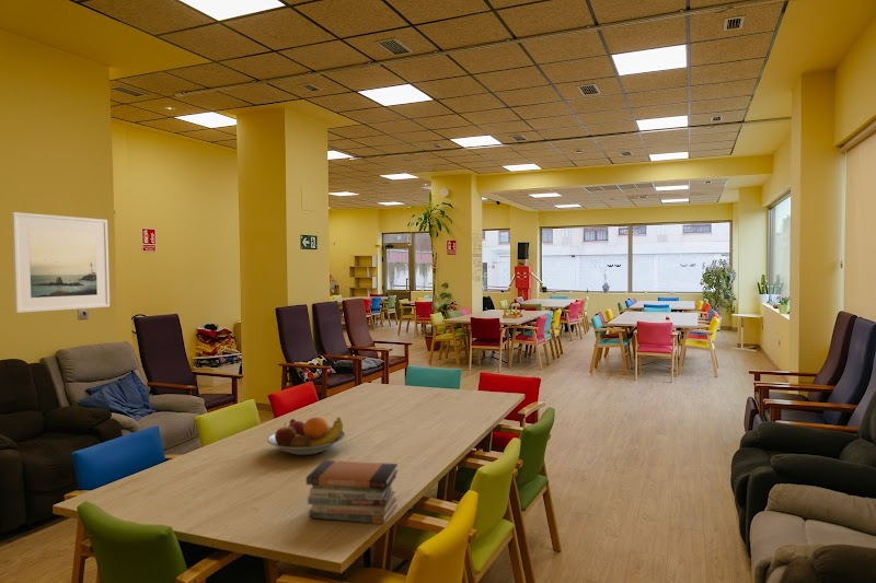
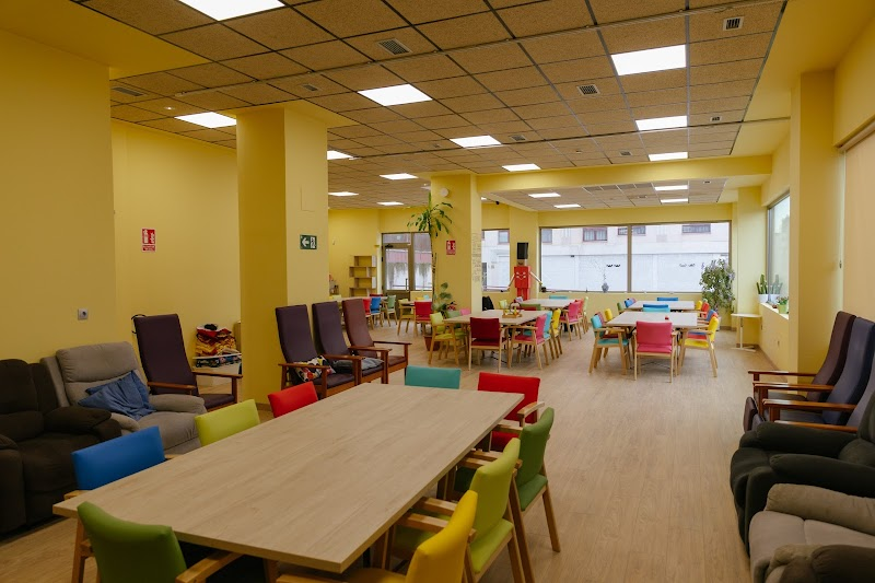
- book stack [306,459,399,525]
- fruit bowl [266,416,346,456]
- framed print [11,211,111,314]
